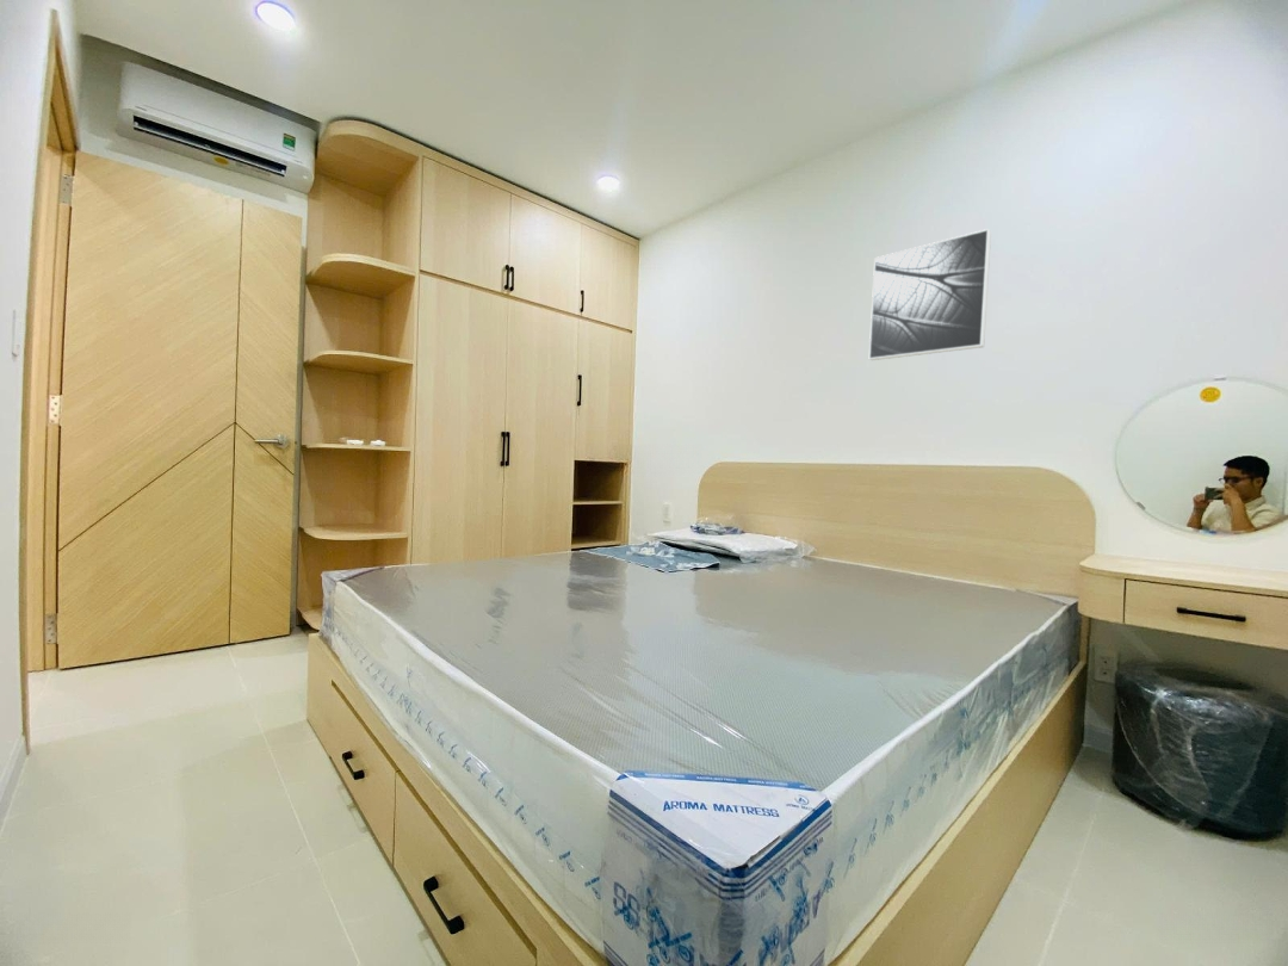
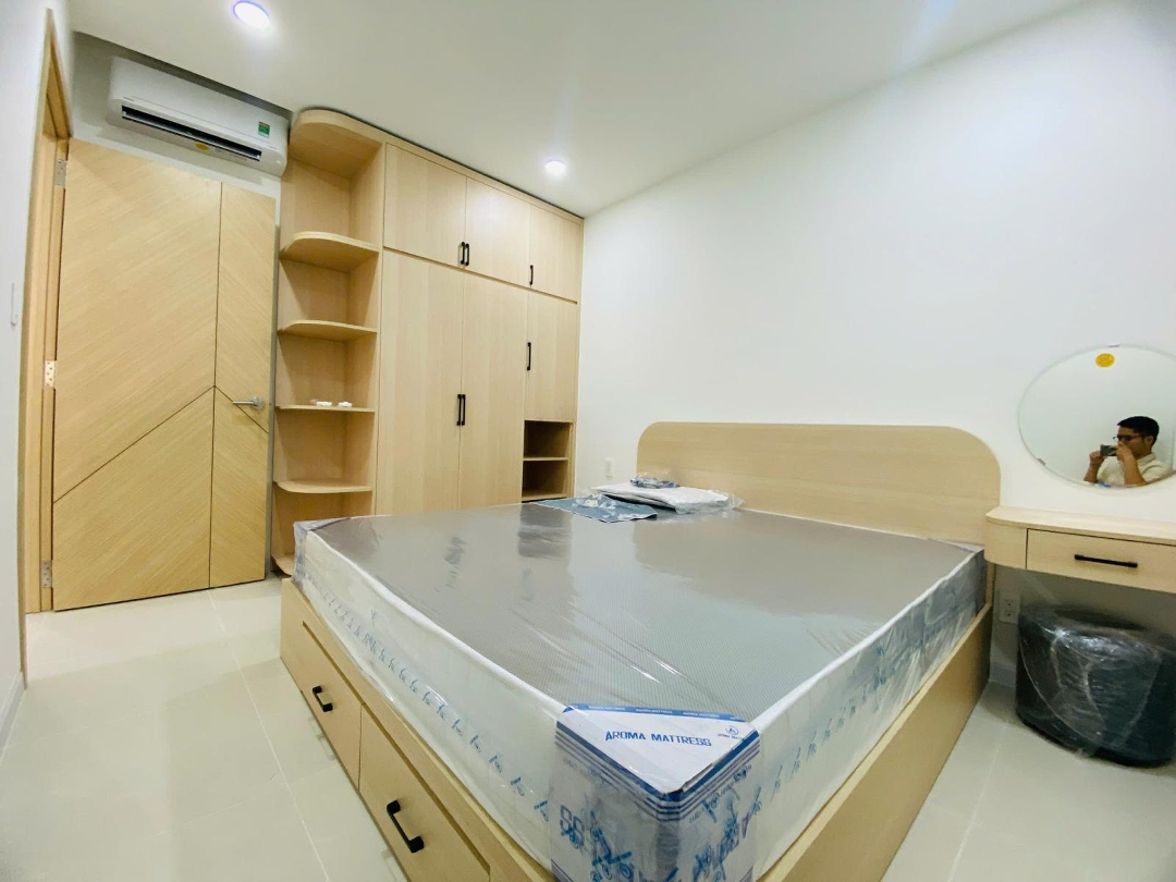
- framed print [868,228,992,361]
